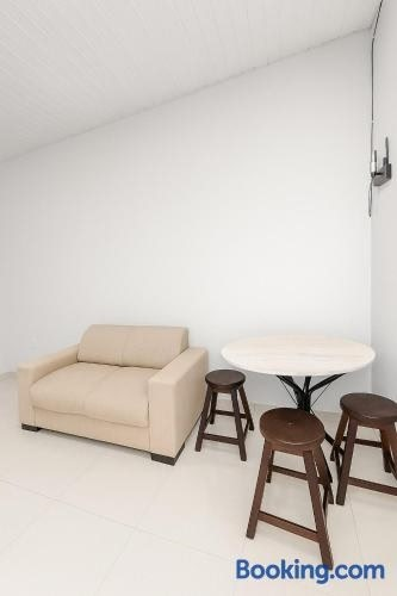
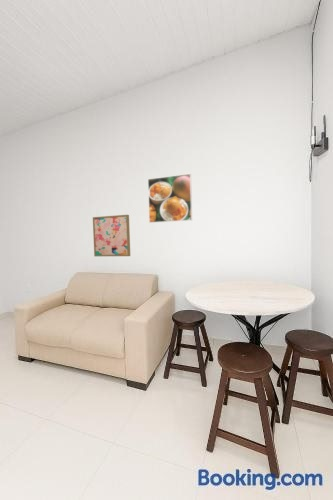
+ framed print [147,173,193,224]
+ wall art [92,214,131,257]
